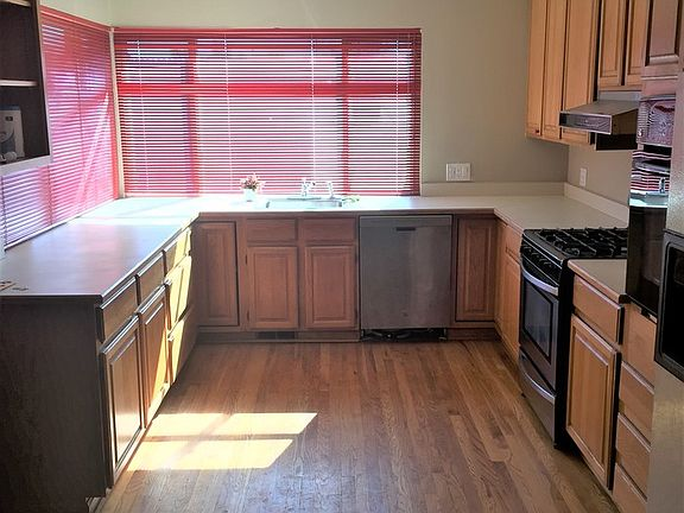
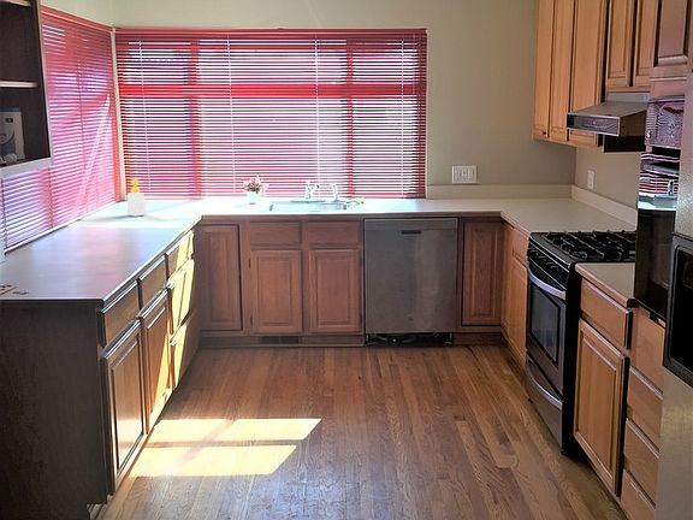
+ soap bottle [125,178,148,217]
